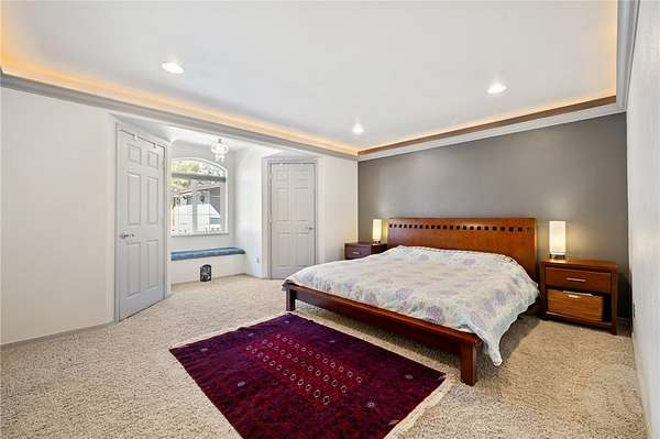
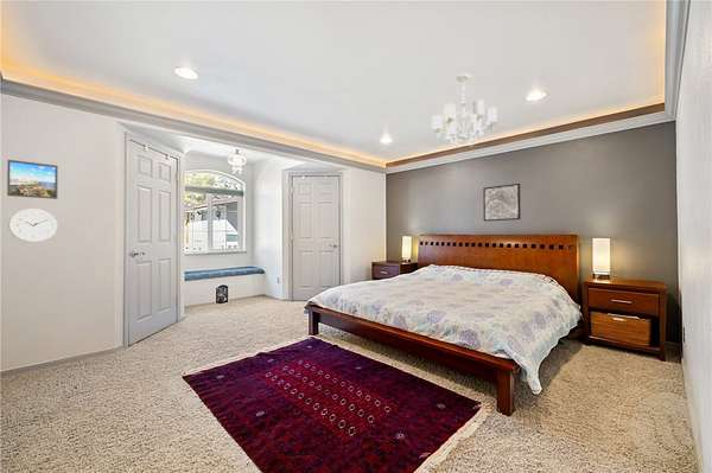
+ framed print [6,159,59,200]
+ chandelier [431,72,498,148]
+ wall art [482,183,522,223]
+ wall clock [7,207,58,243]
